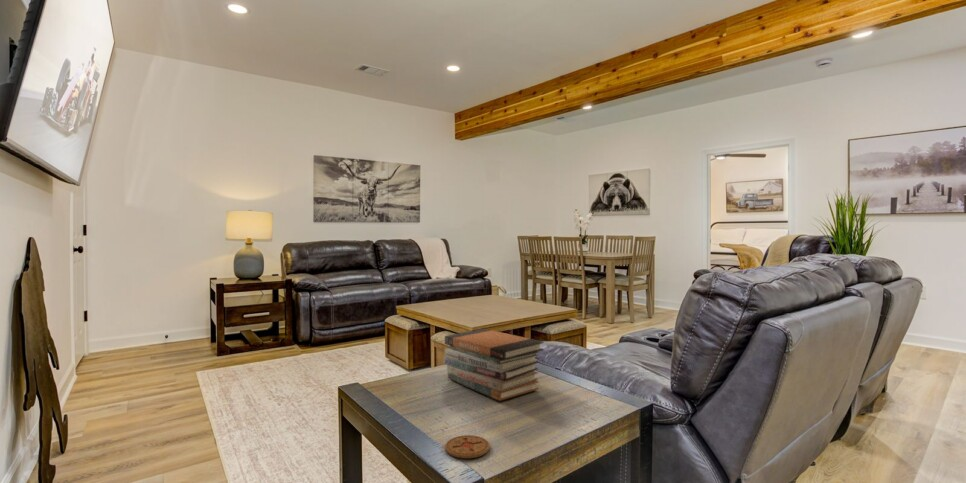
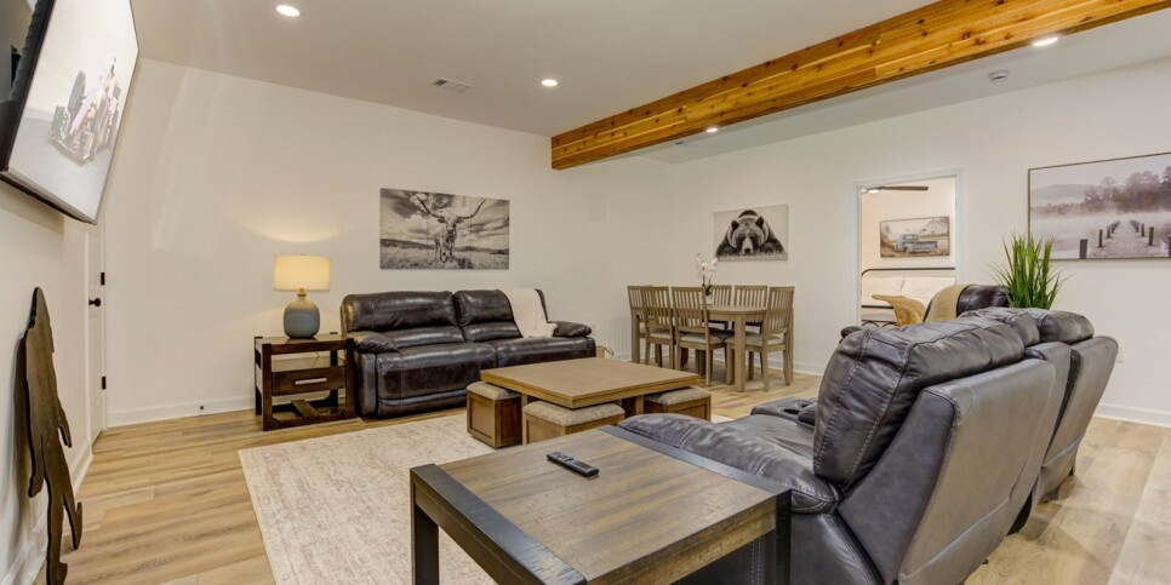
- coaster [444,434,491,459]
- book stack [443,328,545,402]
